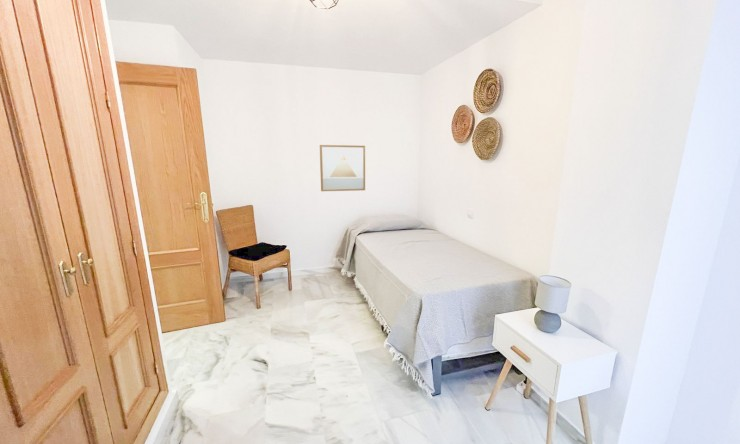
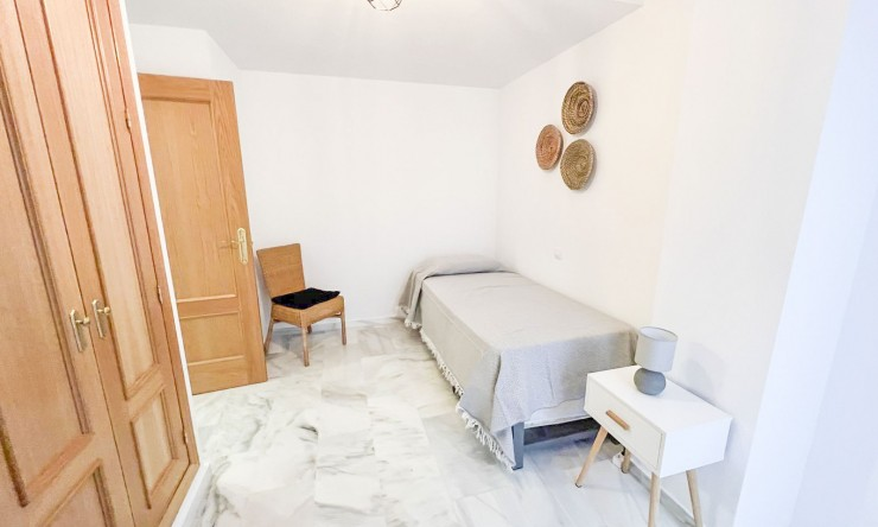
- wall art [319,144,366,192]
